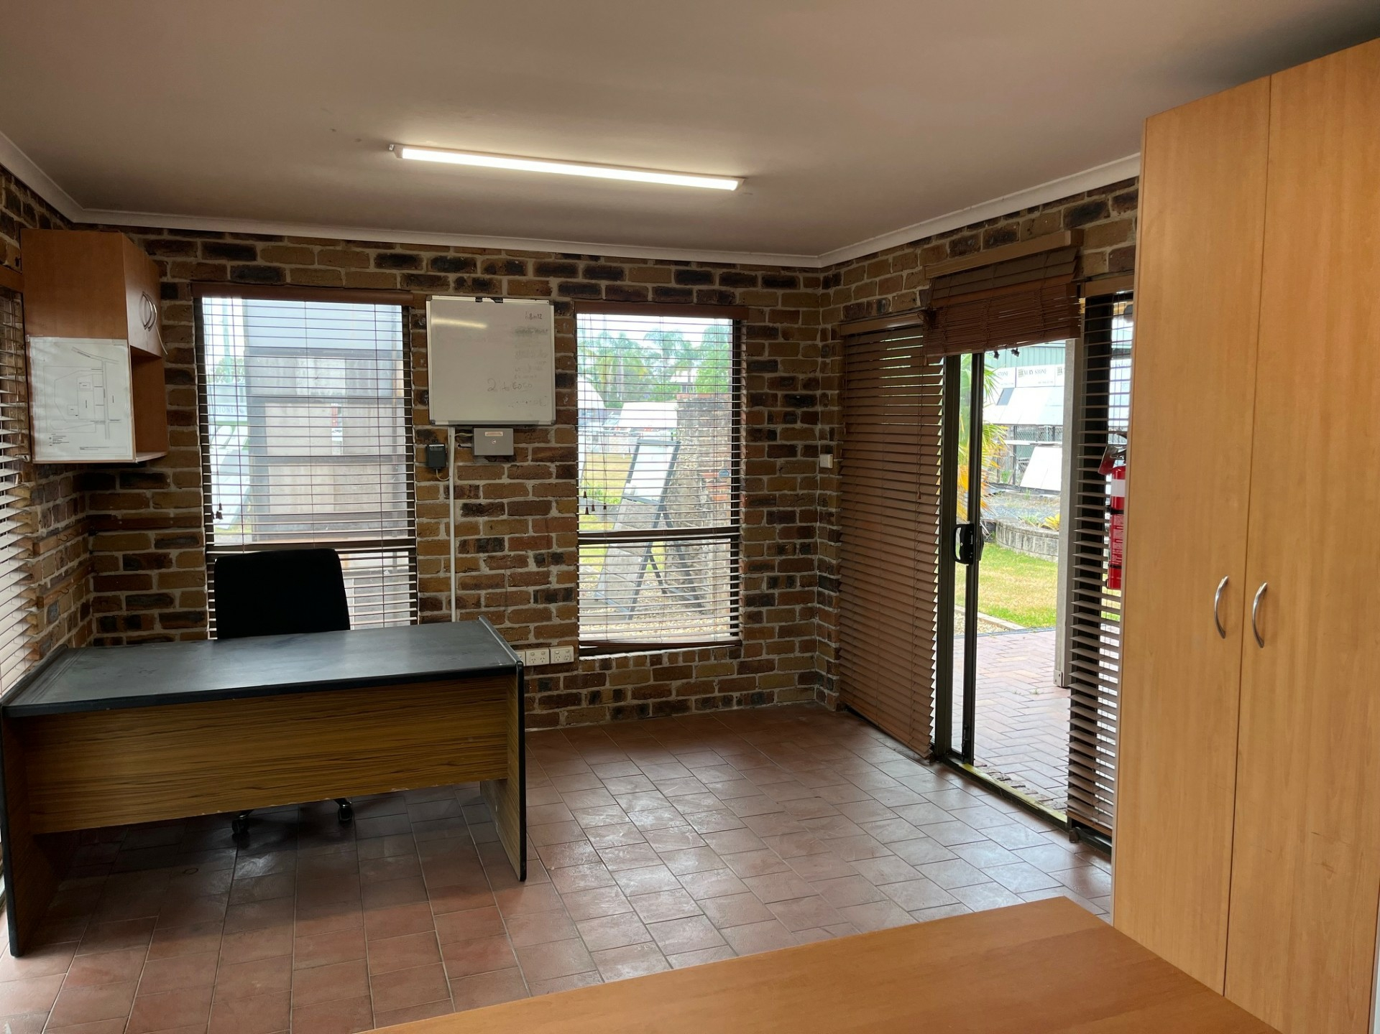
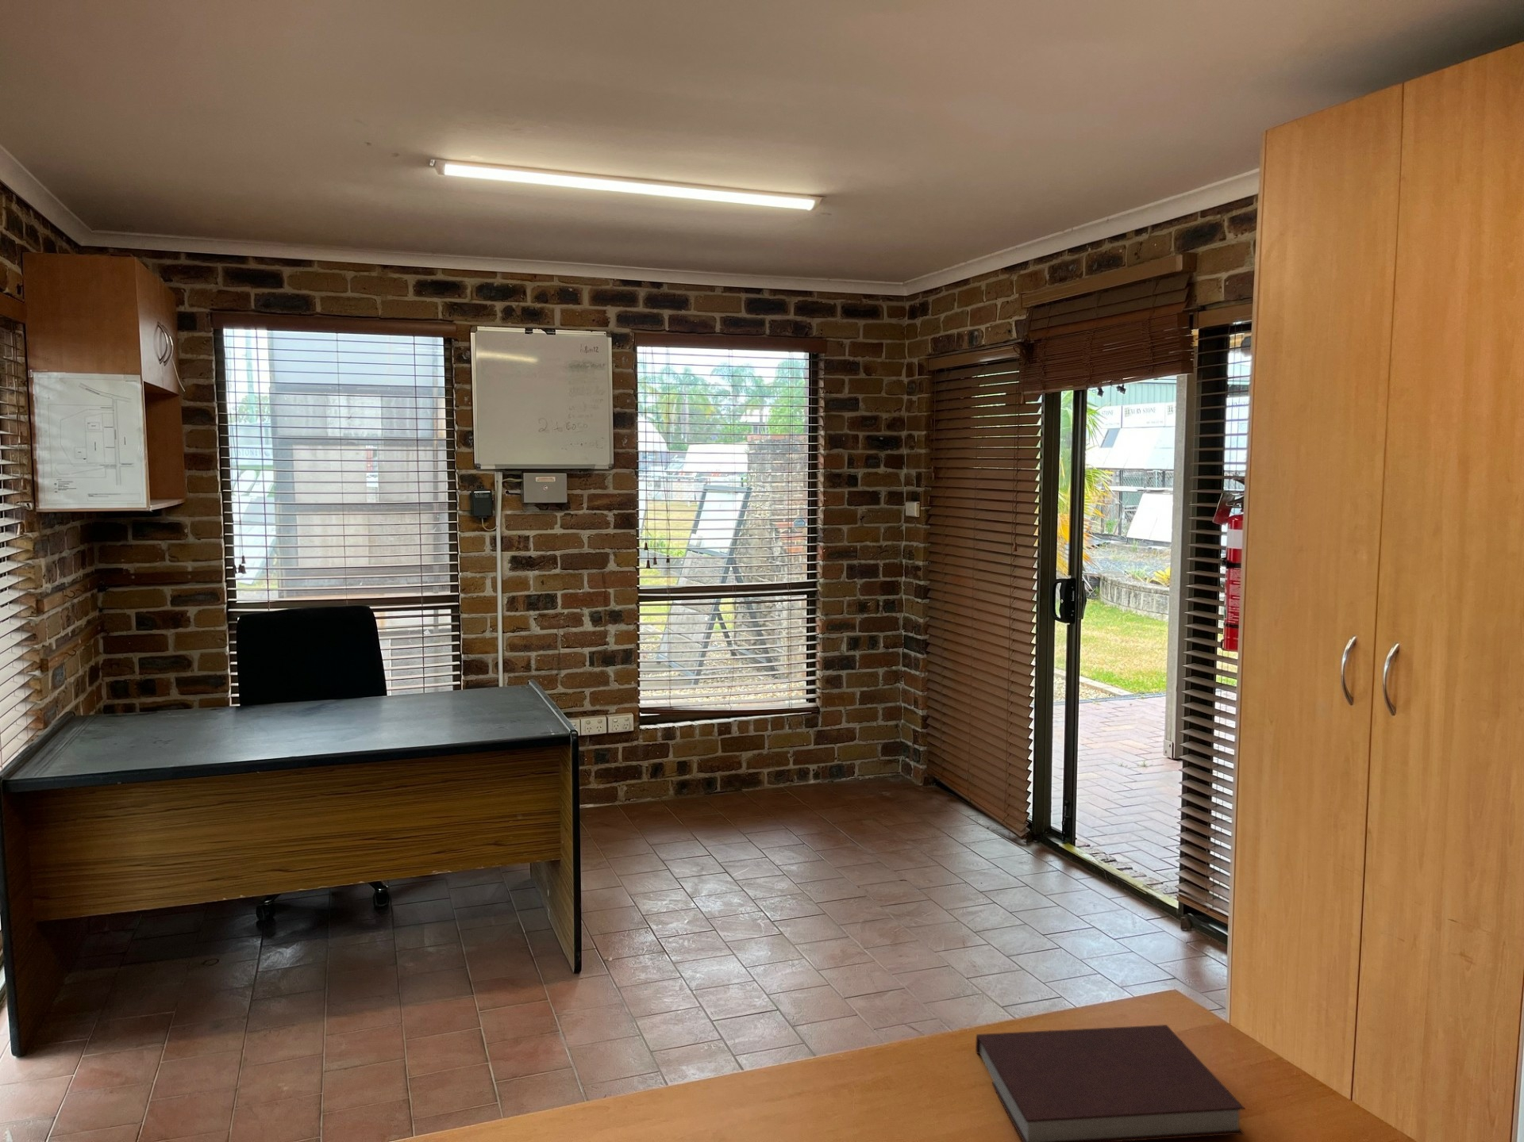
+ notebook [974,1023,1246,1142]
